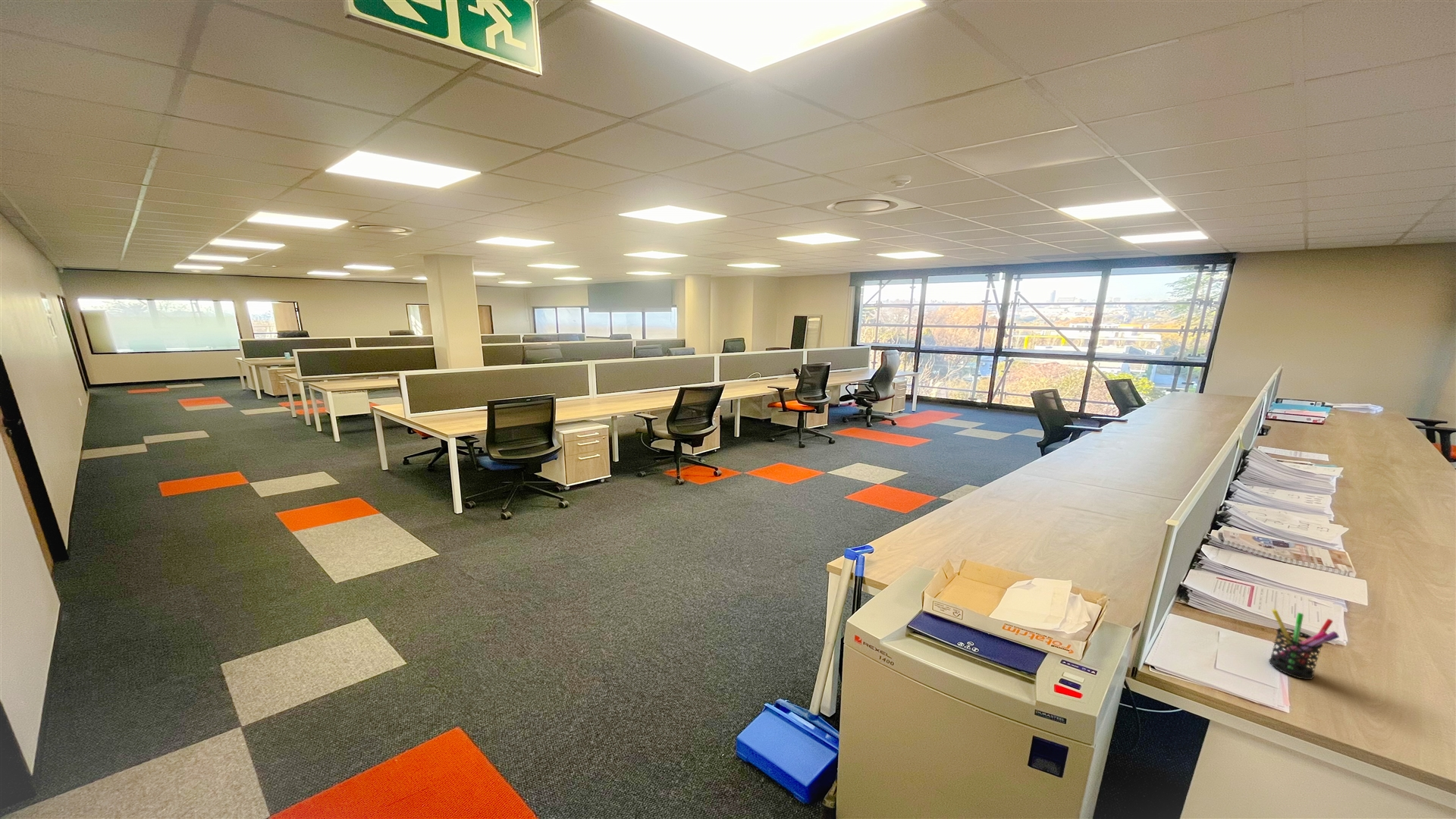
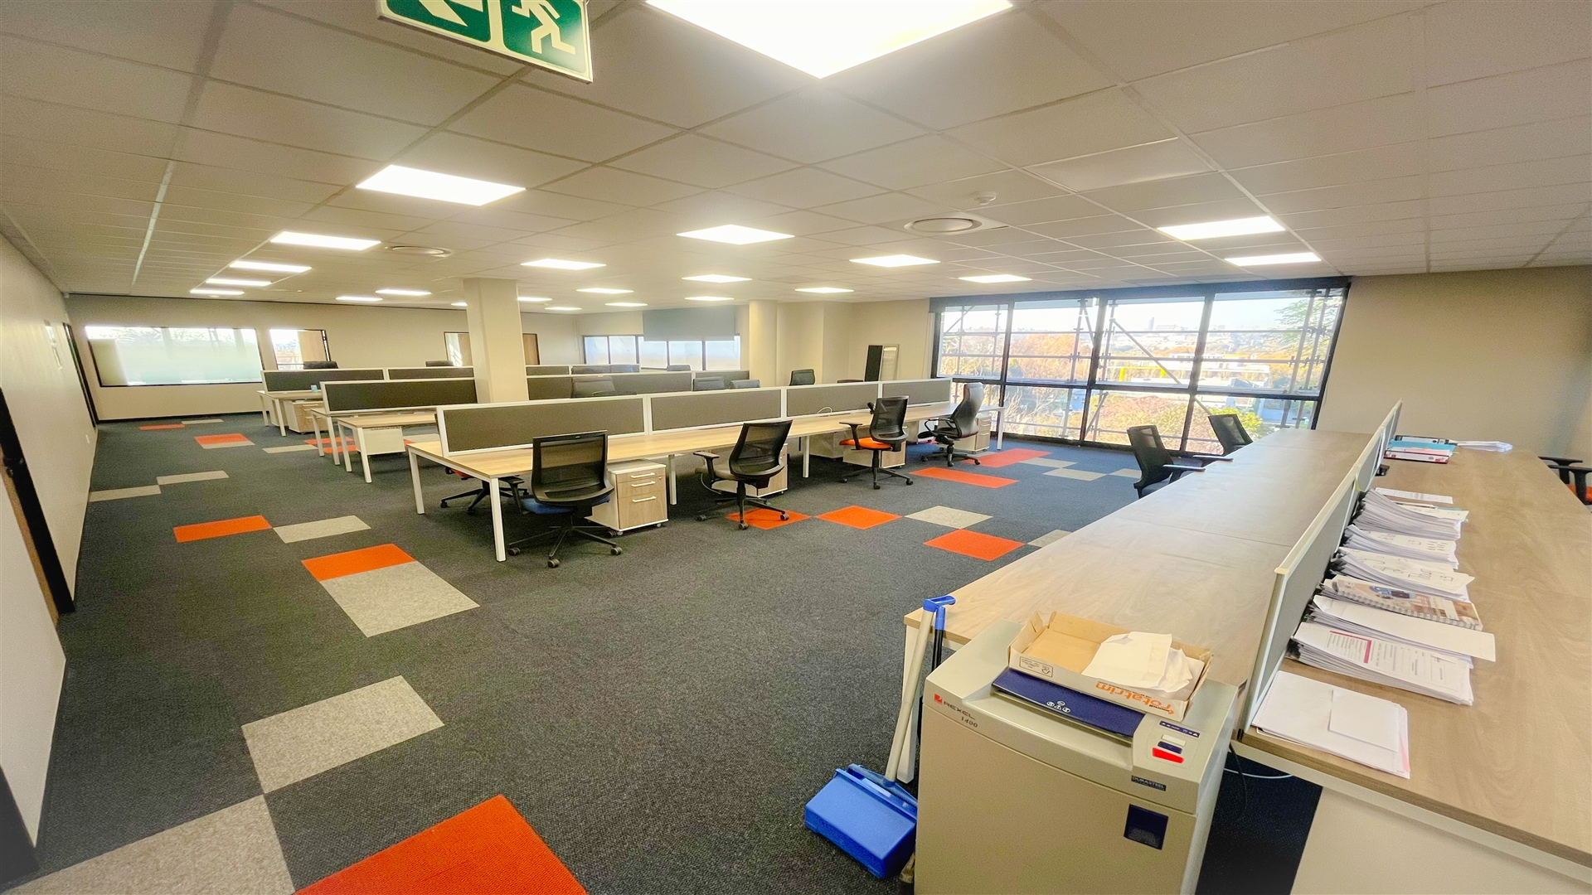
- pen holder [1268,608,1340,680]
